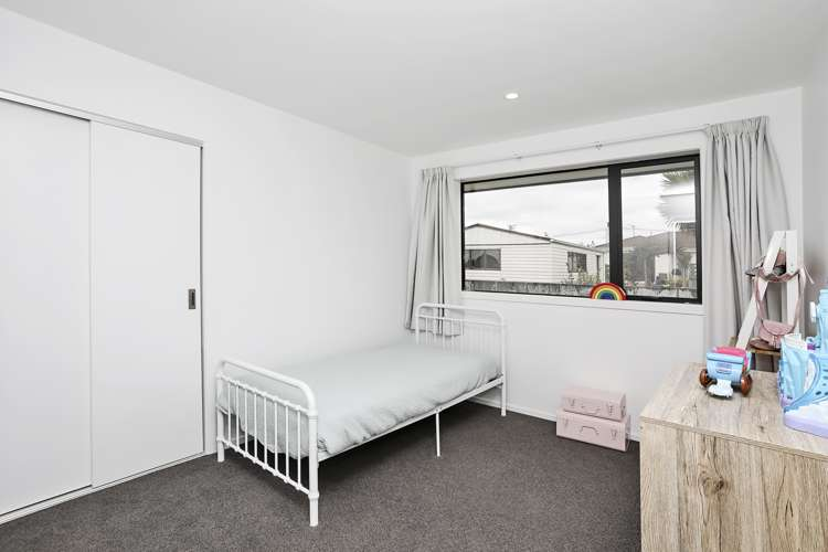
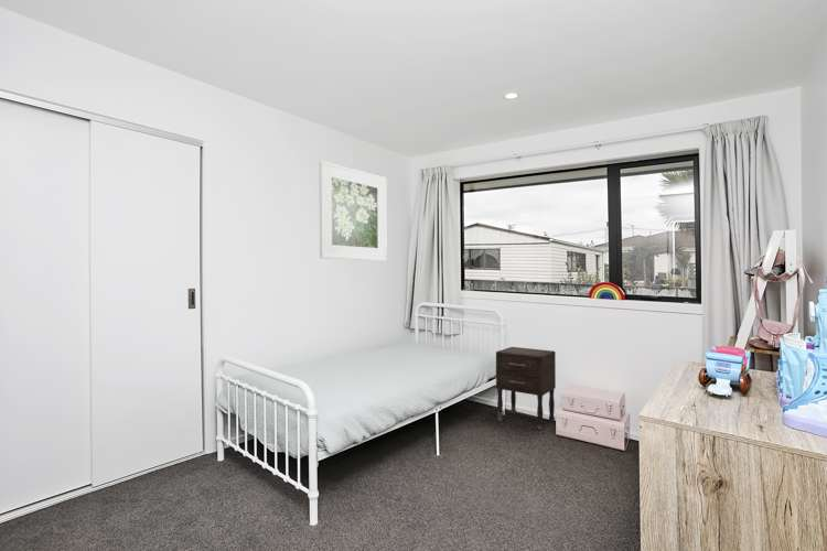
+ nightstand [495,346,557,431]
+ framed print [319,160,388,262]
